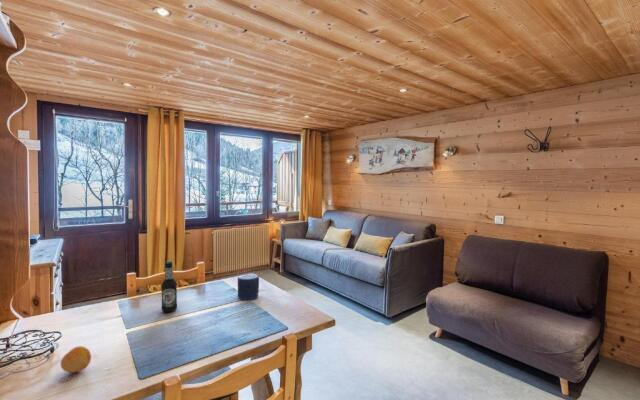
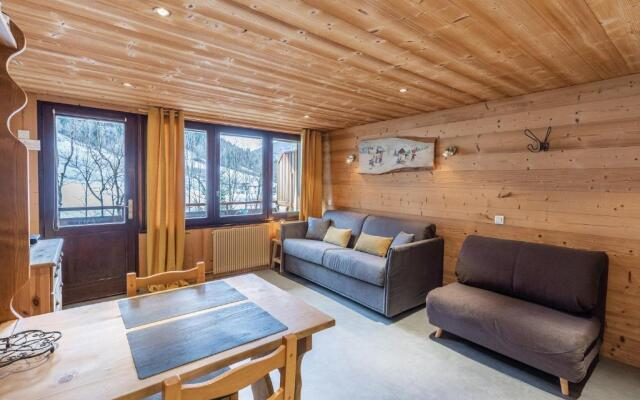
- fruit [60,345,92,374]
- bottle [160,260,178,313]
- candle [237,273,260,301]
